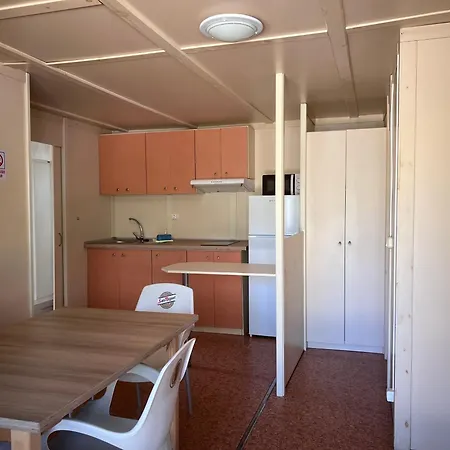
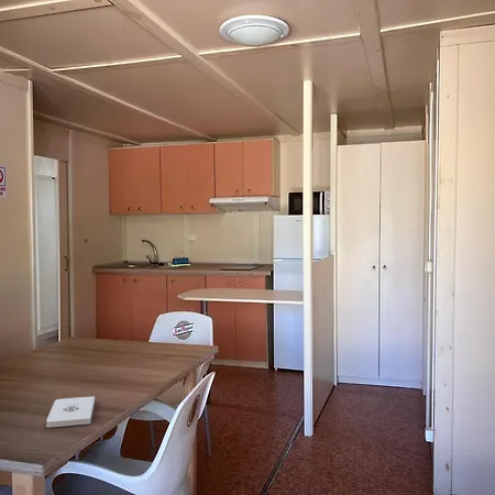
+ notepad [45,395,96,428]
